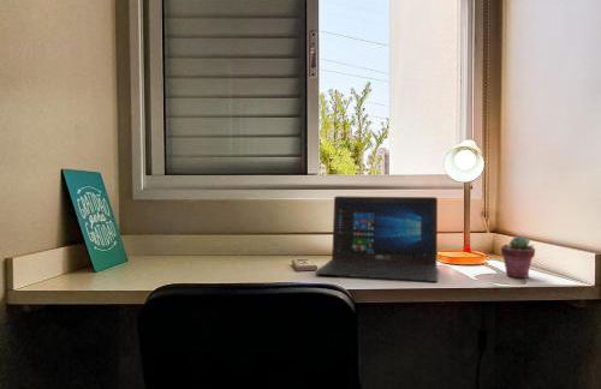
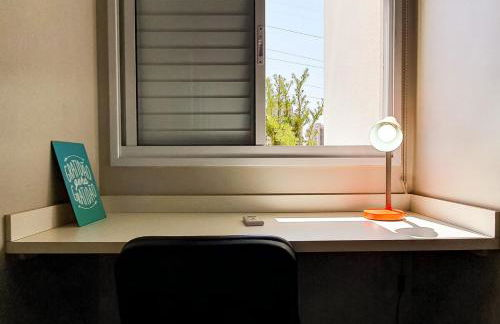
- laptop [314,194,439,283]
- potted succulent [500,234,536,279]
